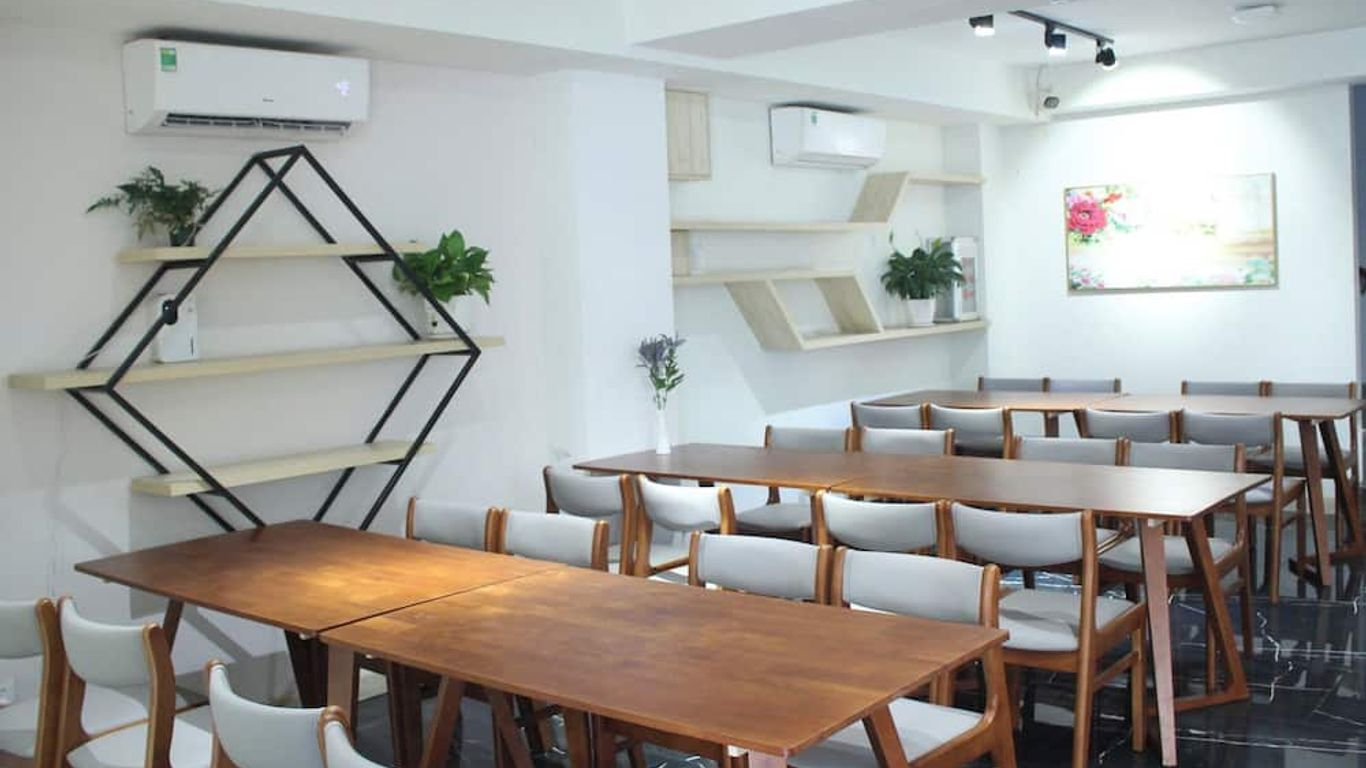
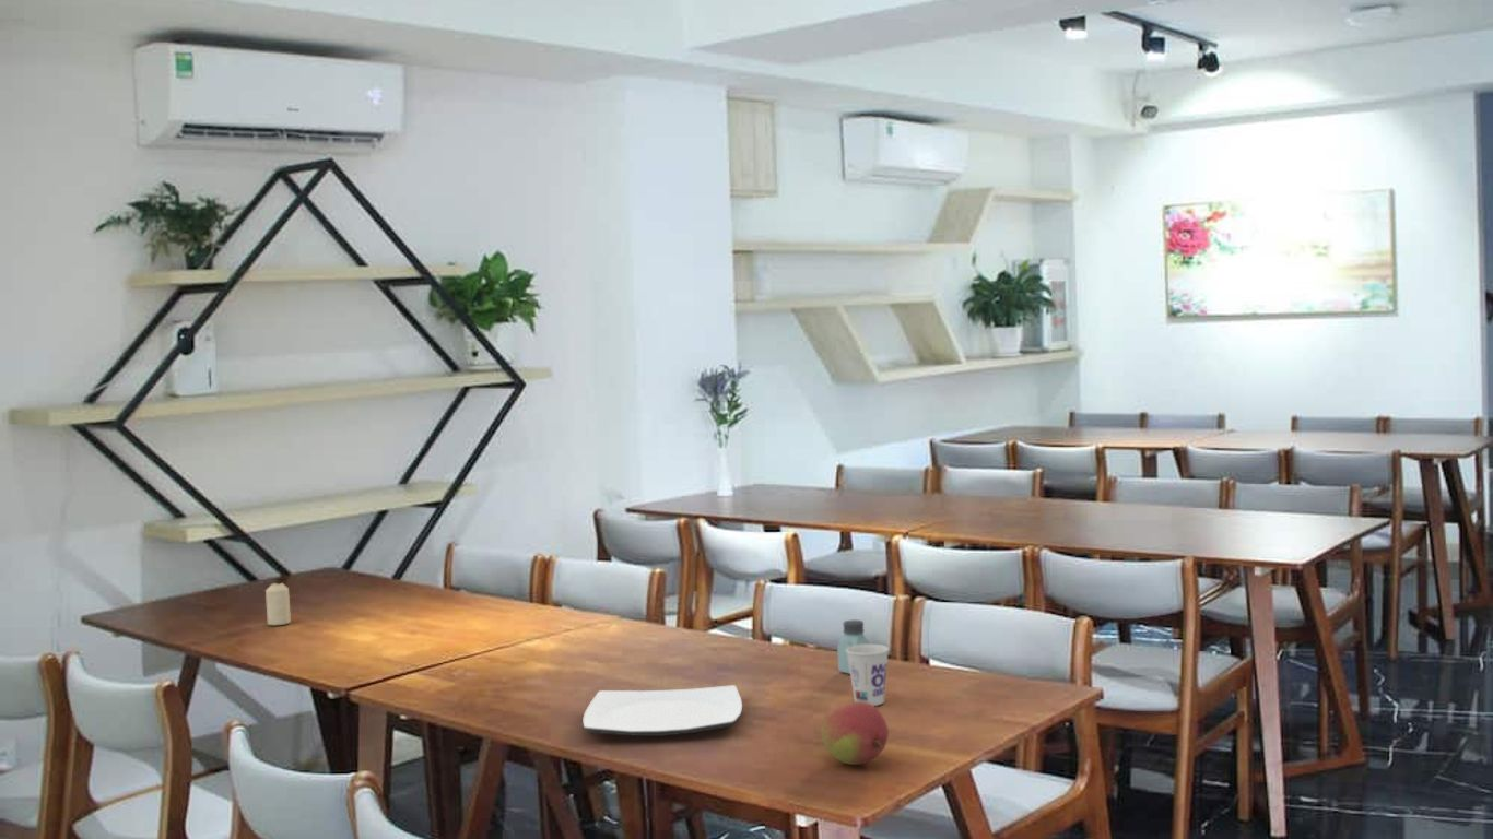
+ plate [581,684,743,737]
+ candle [264,582,292,626]
+ saltshaker [836,618,871,675]
+ fruit [820,700,890,766]
+ cup [846,643,891,707]
